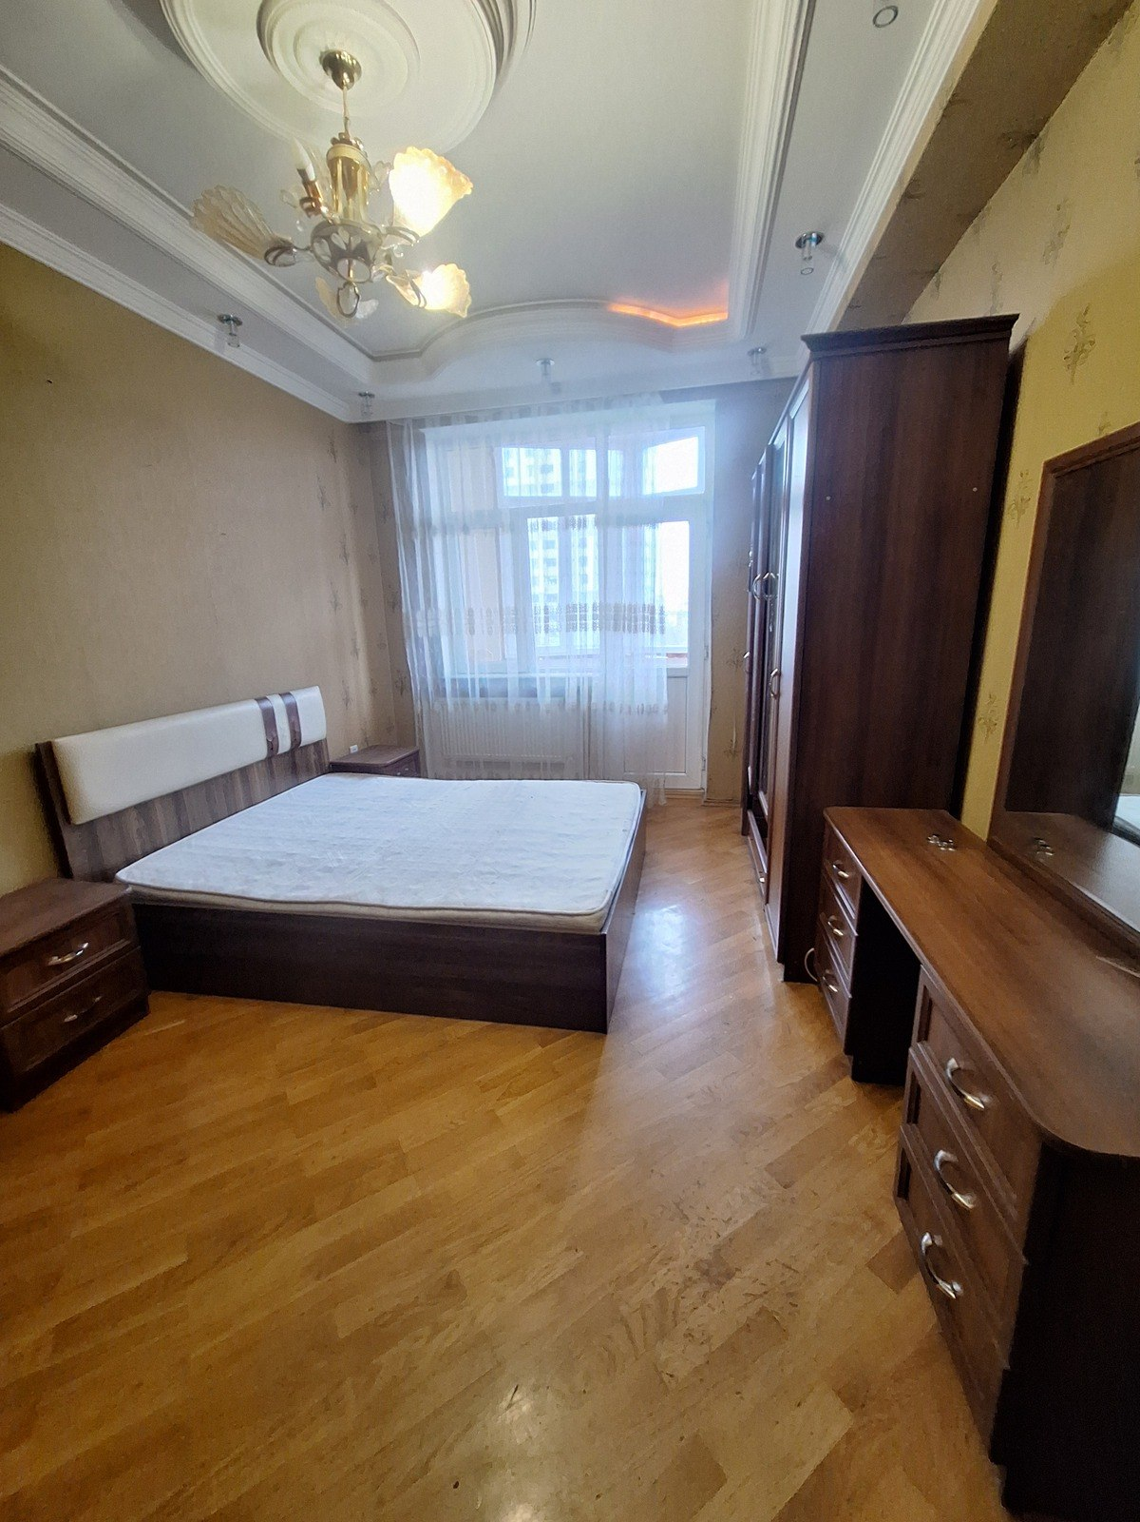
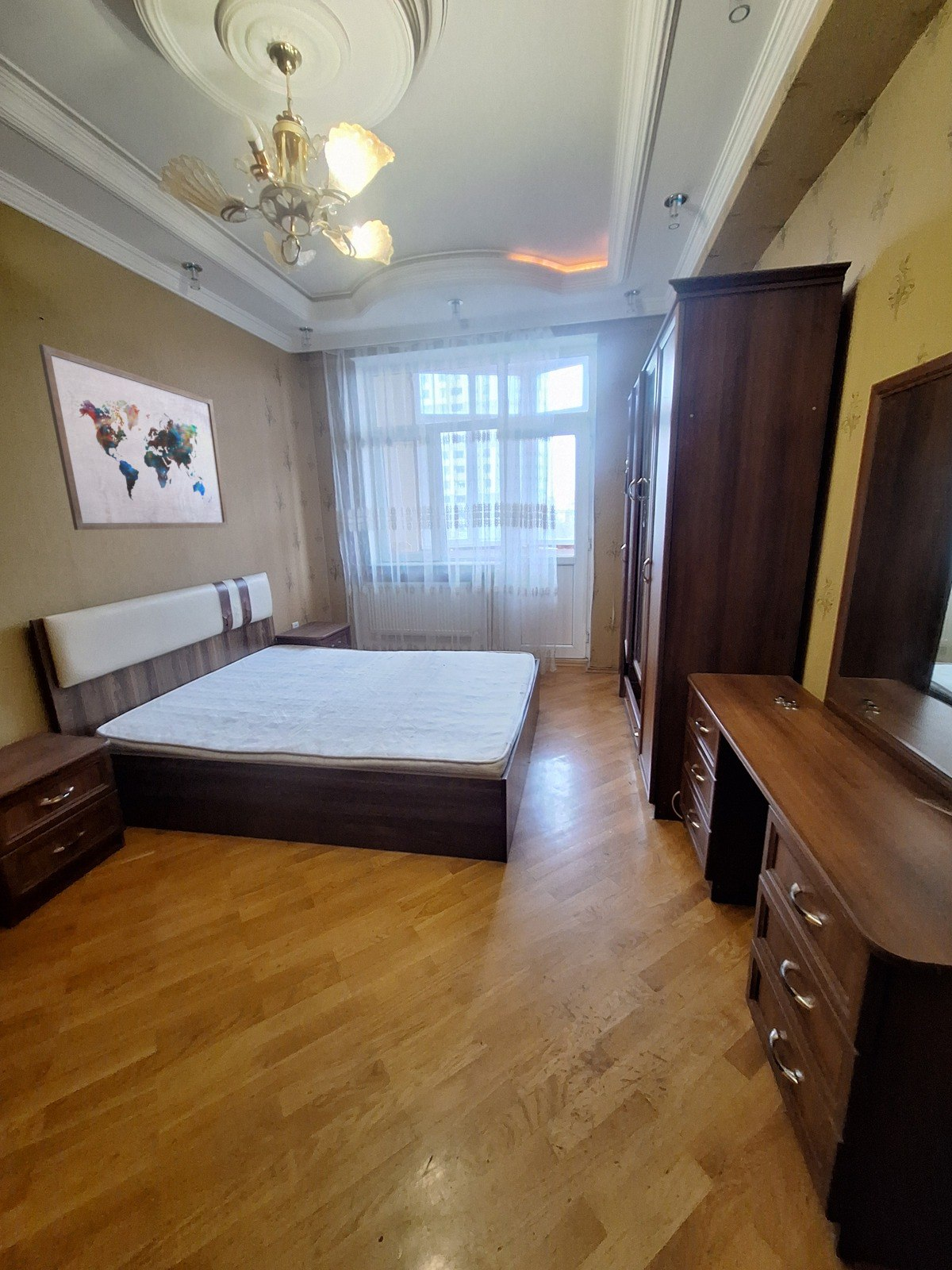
+ wall art [38,344,229,531]
